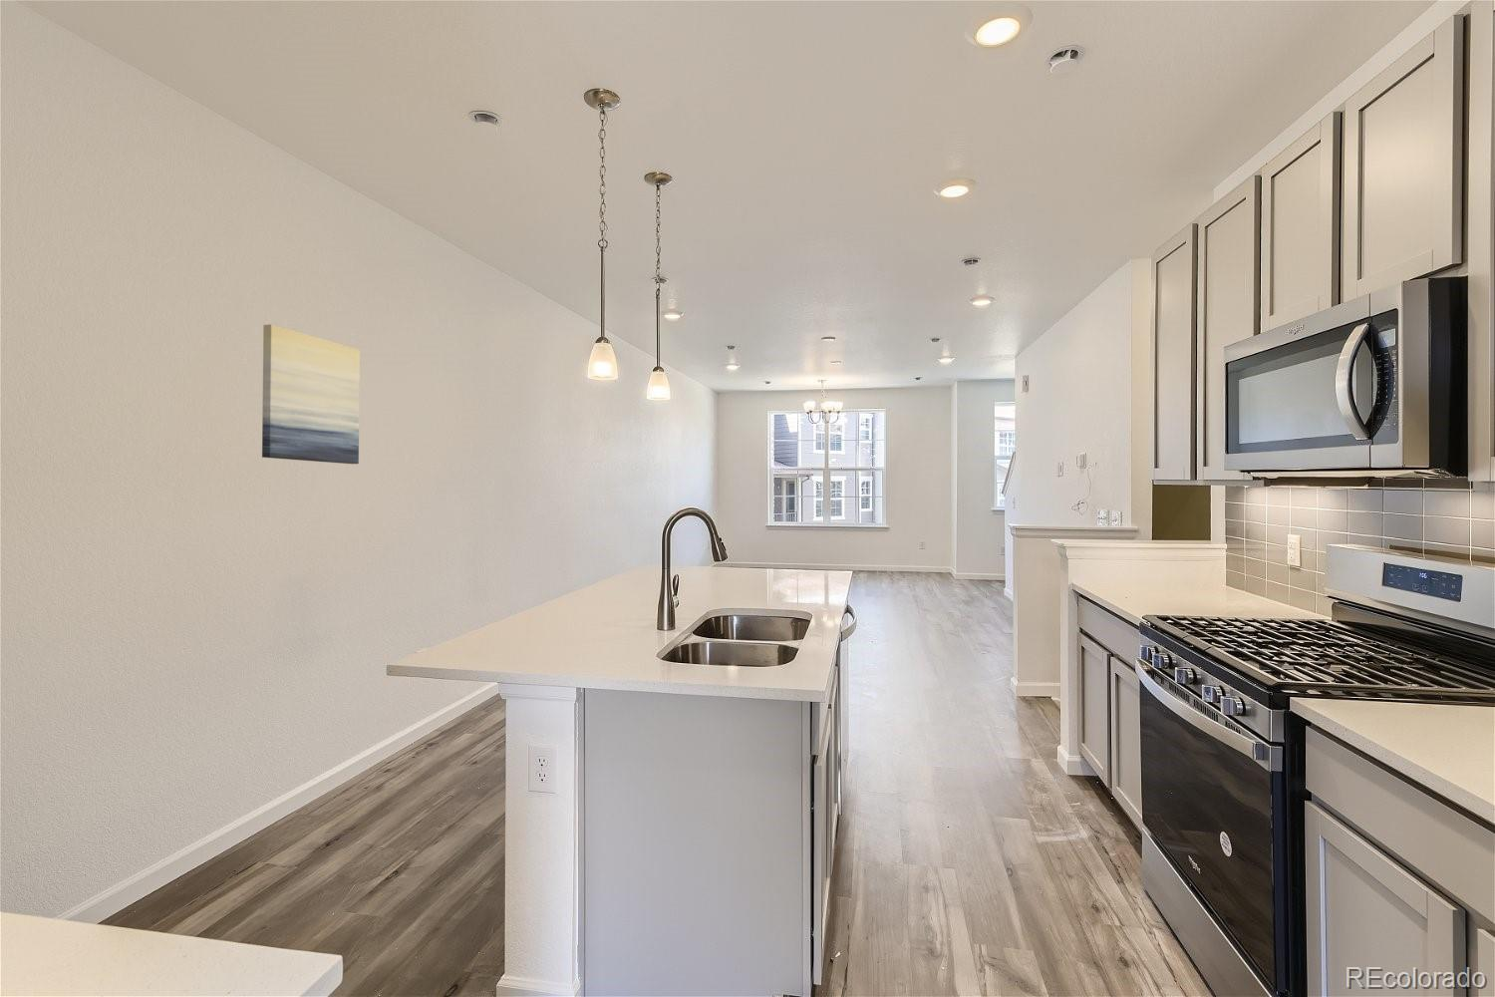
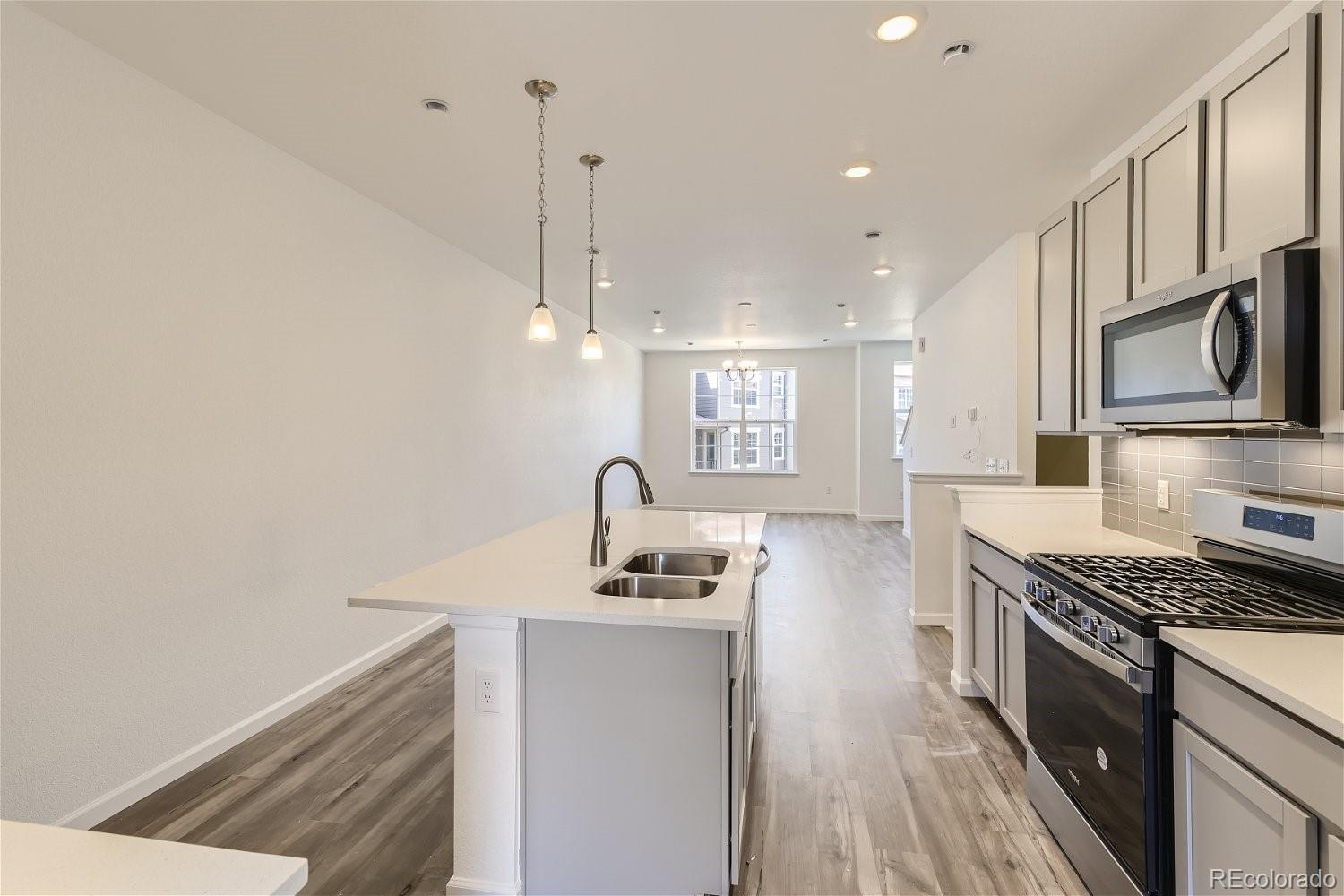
- wall art [261,323,360,465]
